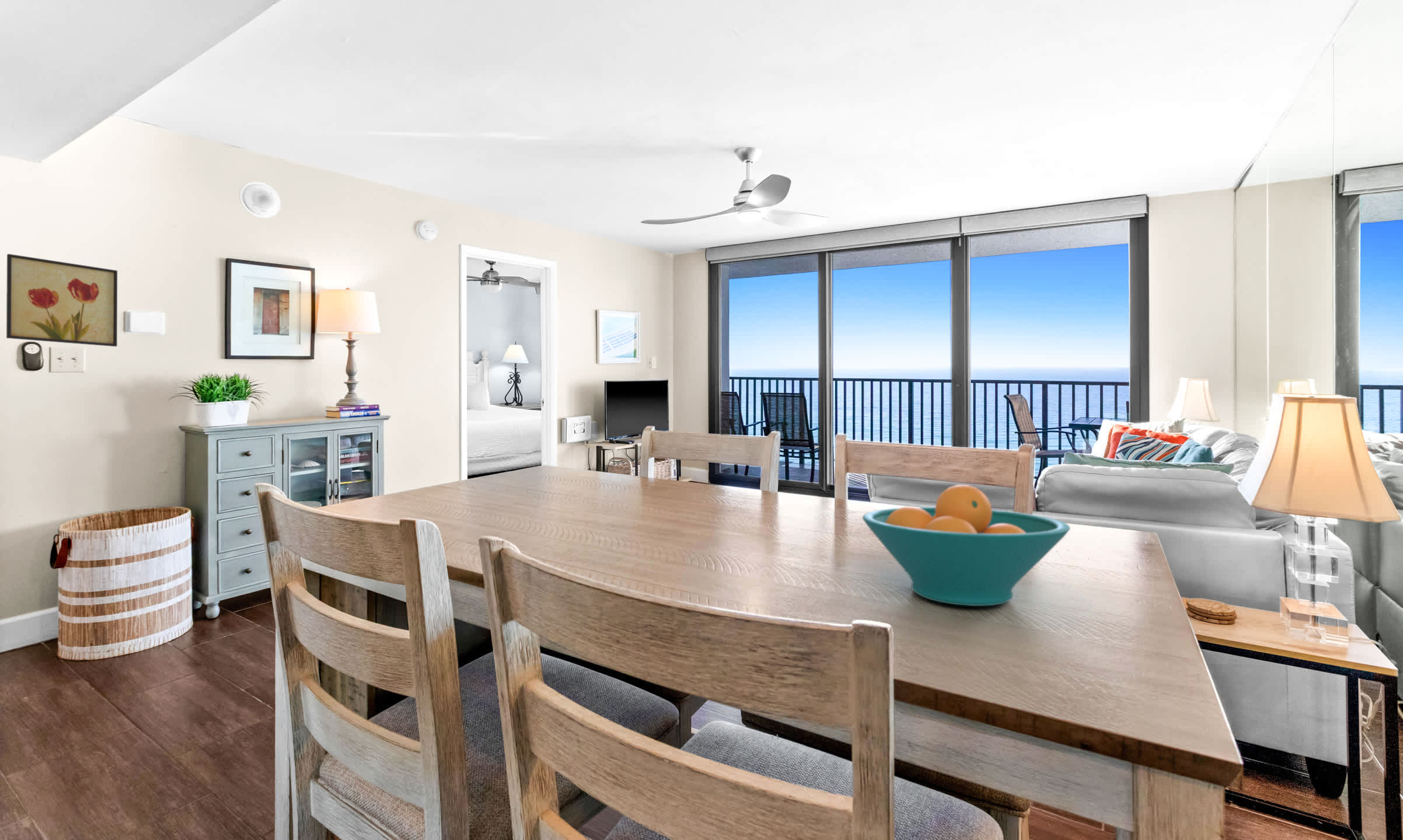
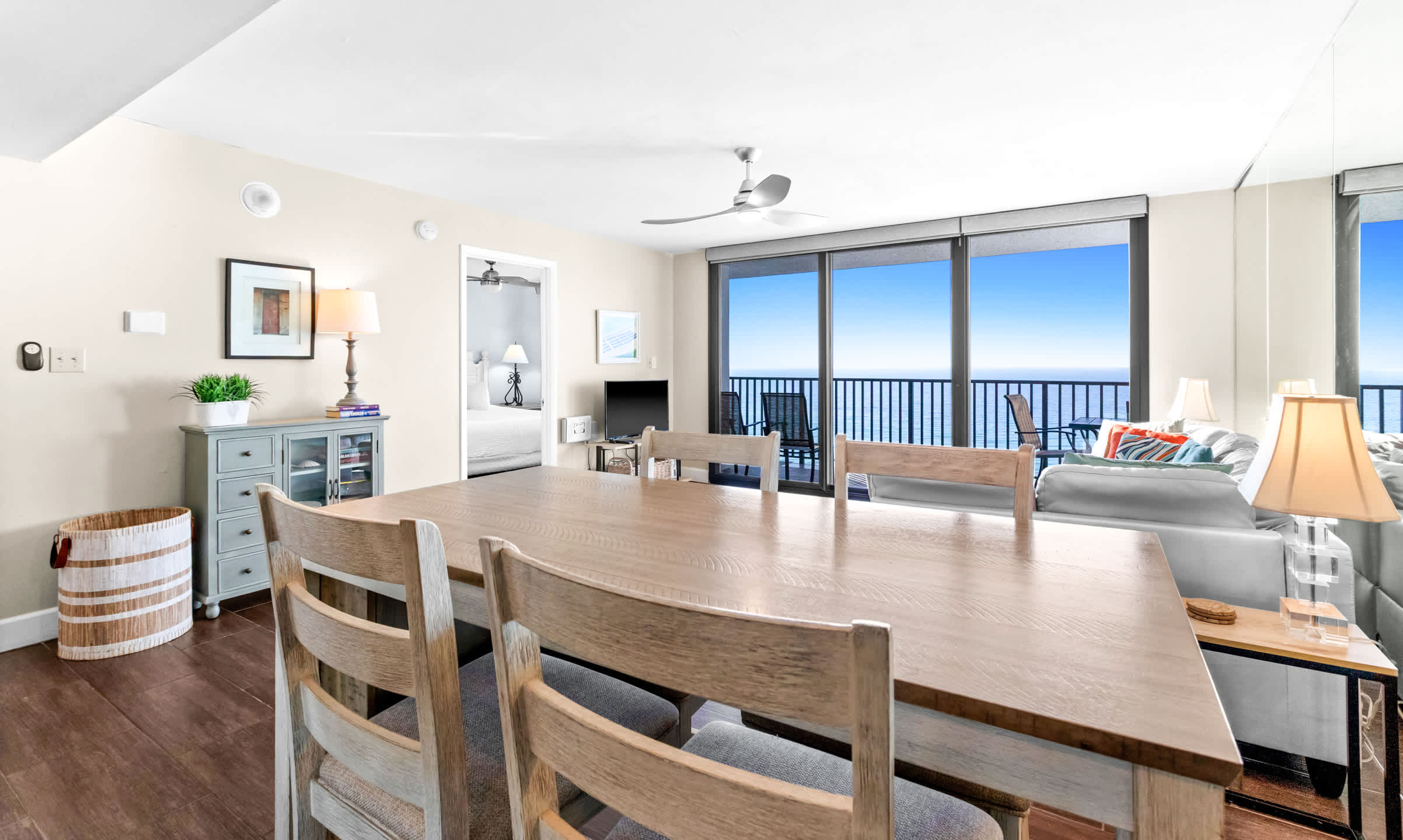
- wall art [6,253,118,347]
- fruit bowl [862,484,1071,607]
